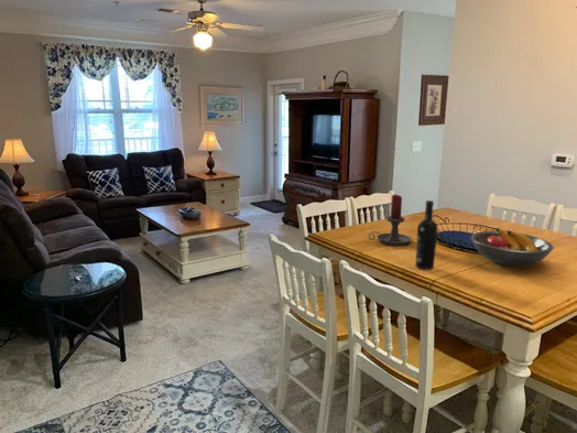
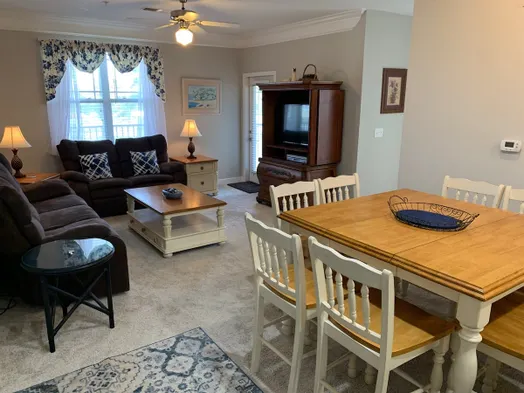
- candle holder [368,194,413,246]
- wine bottle [415,199,439,271]
- fruit bowl [470,227,555,268]
